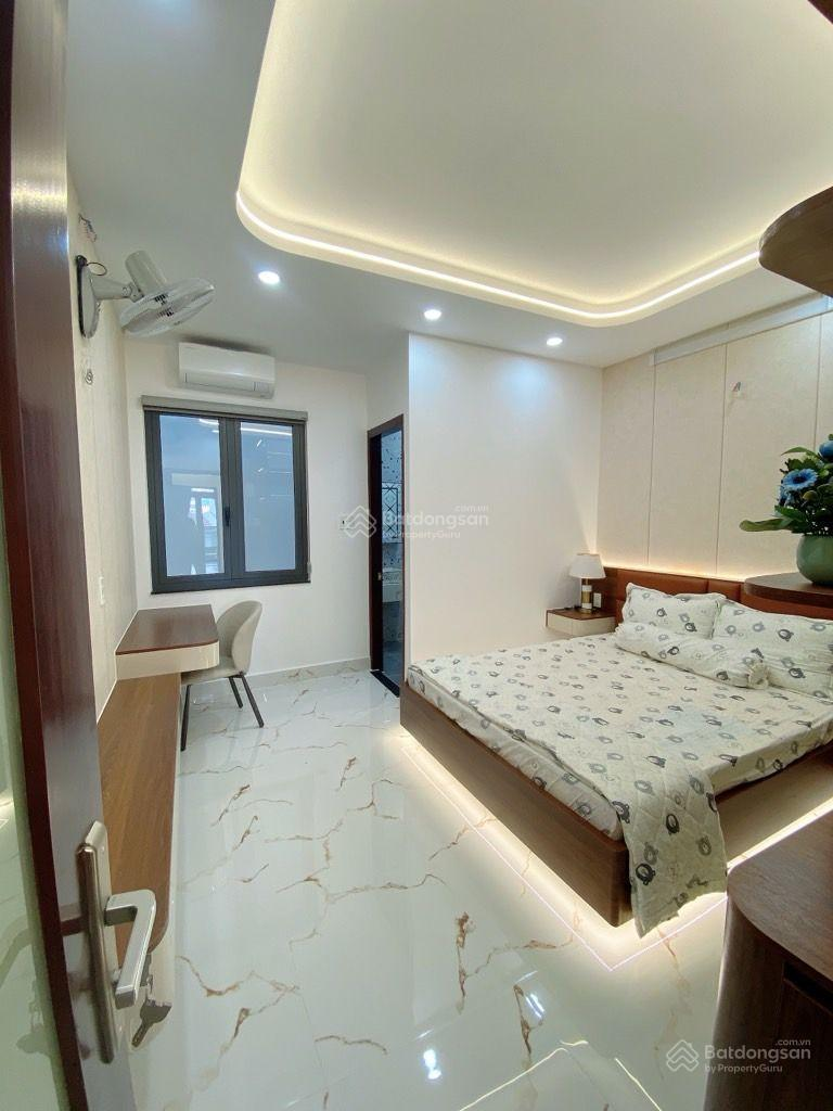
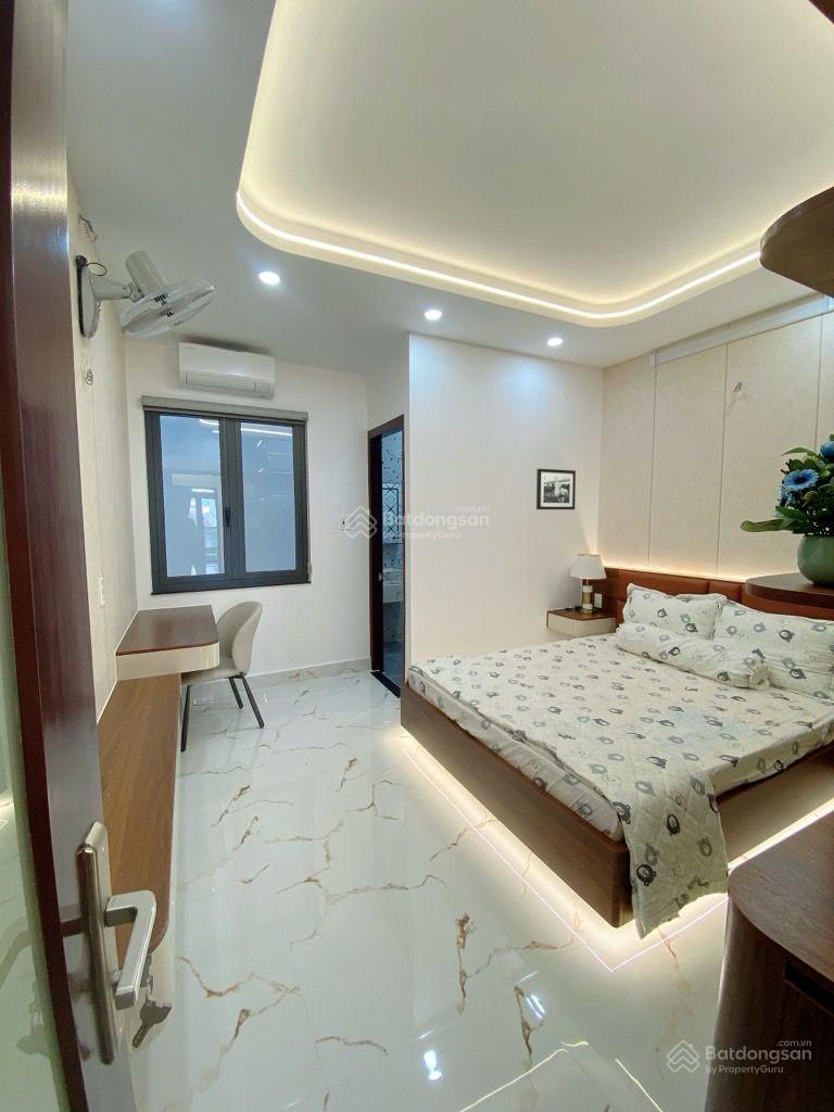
+ picture frame [535,468,577,510]
